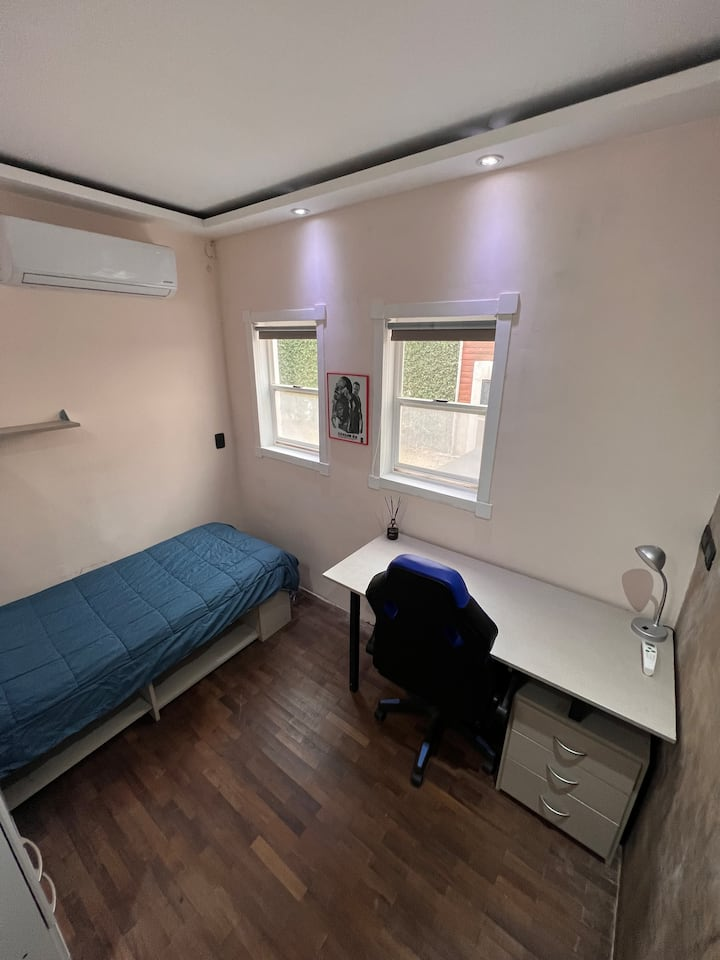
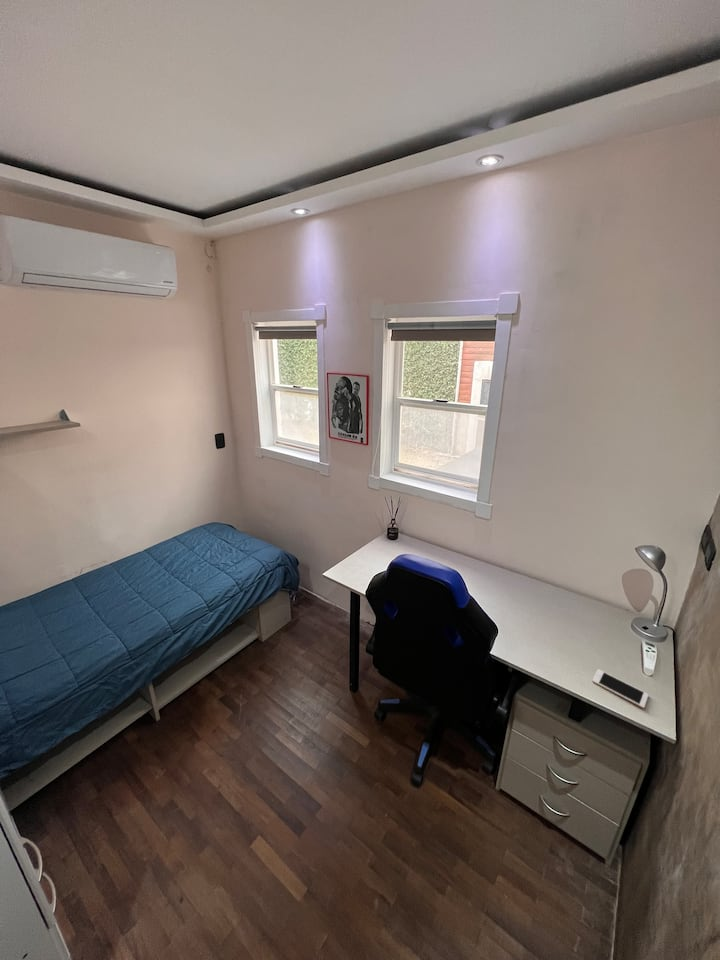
+ cell phone [591,668,649,709]
